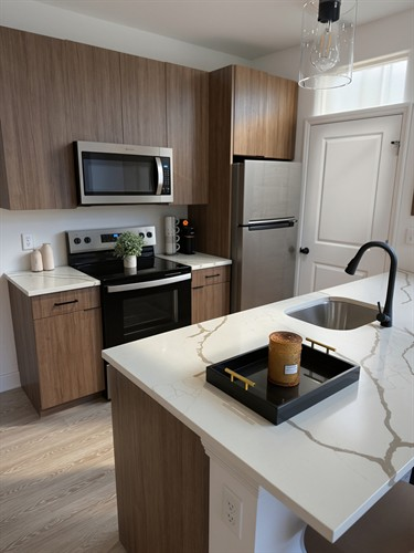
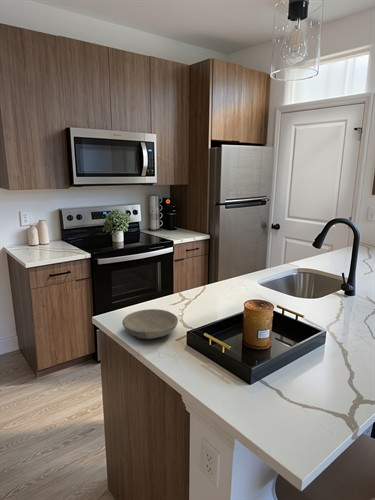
+ bowl [121,308,179,340]
